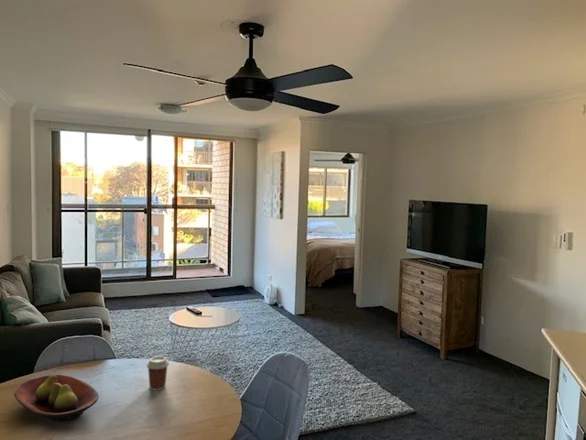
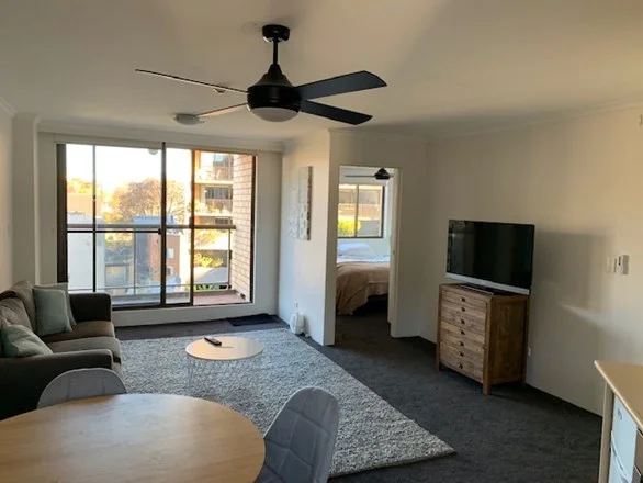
- coffee cup [145,355,170,391]
- fruit bowl [13,374,100,423]
